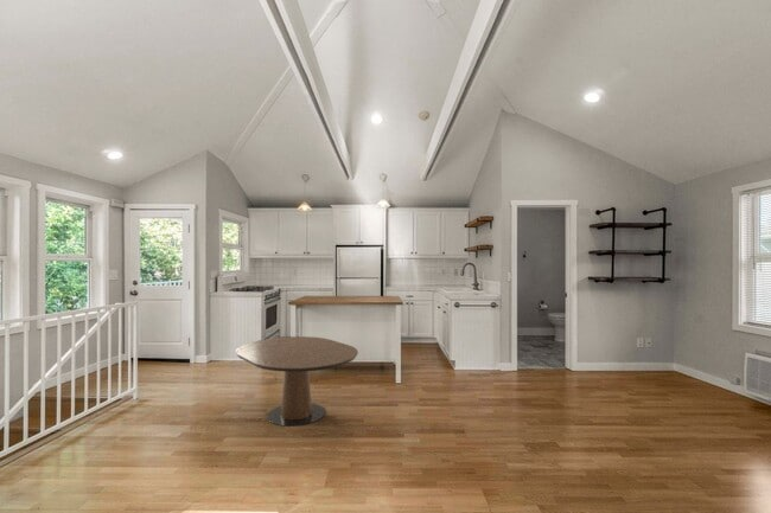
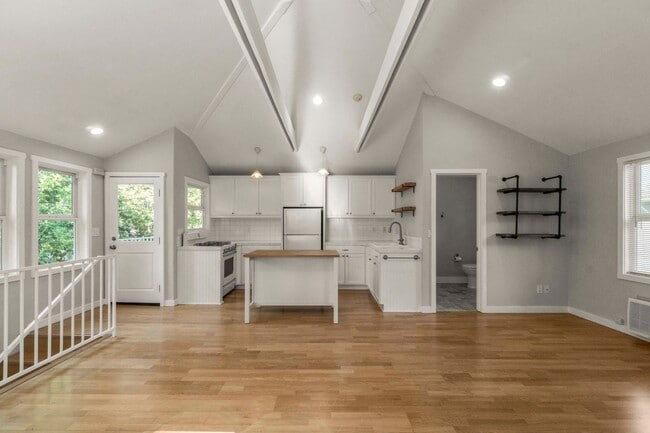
- dining table [235,335,359,428]
